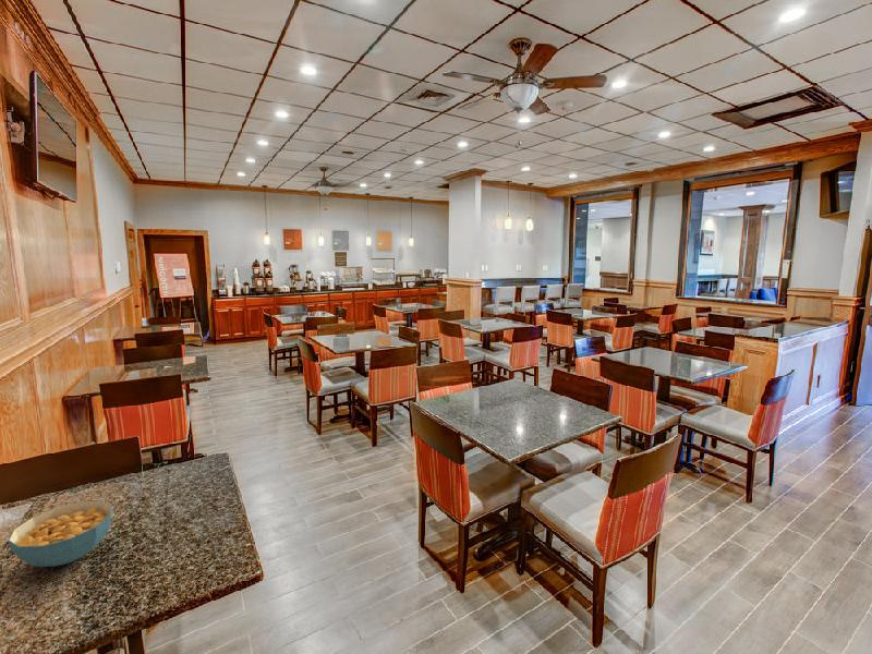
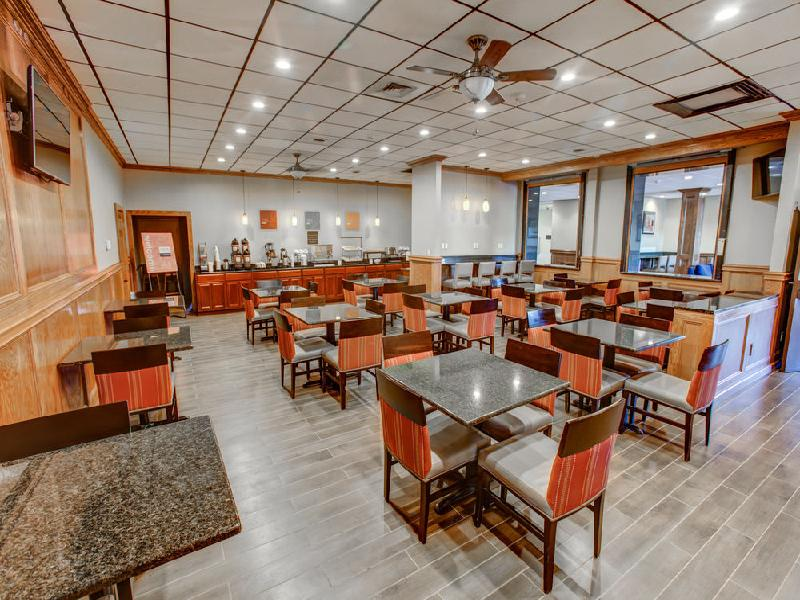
- cereal bowl [7,500,113,568]
